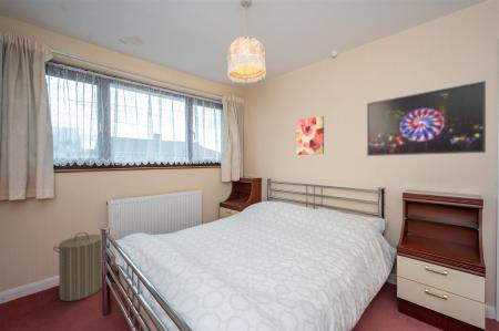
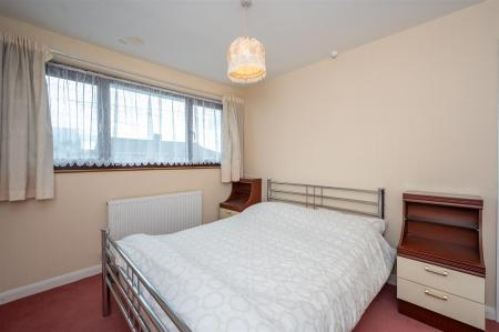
- wall art [295,115,325,156]
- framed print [366,80,487,157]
- laundry hamper [52,231,103,302]
